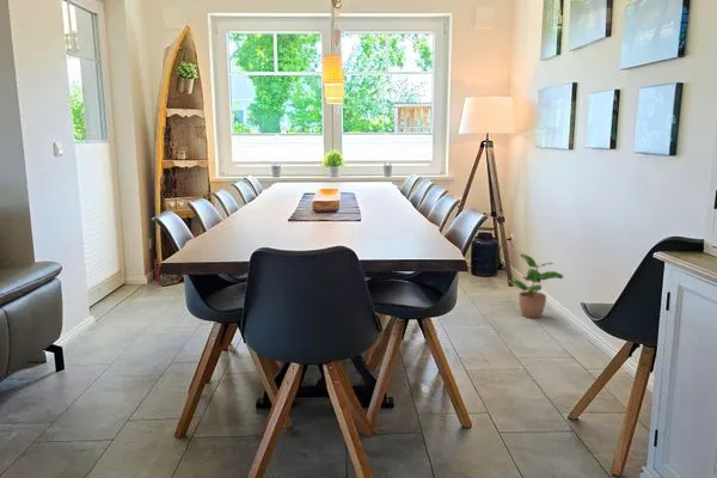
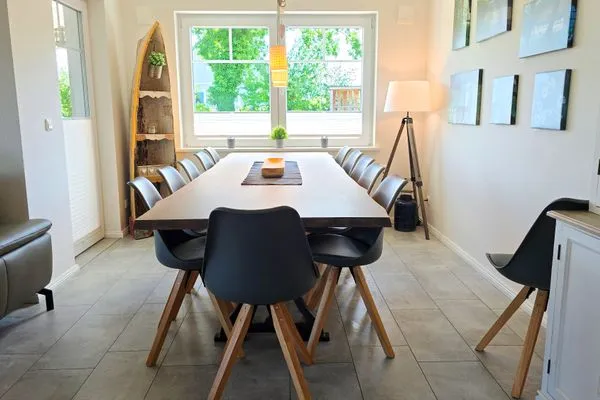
- potted plant [505,252,565,319]
